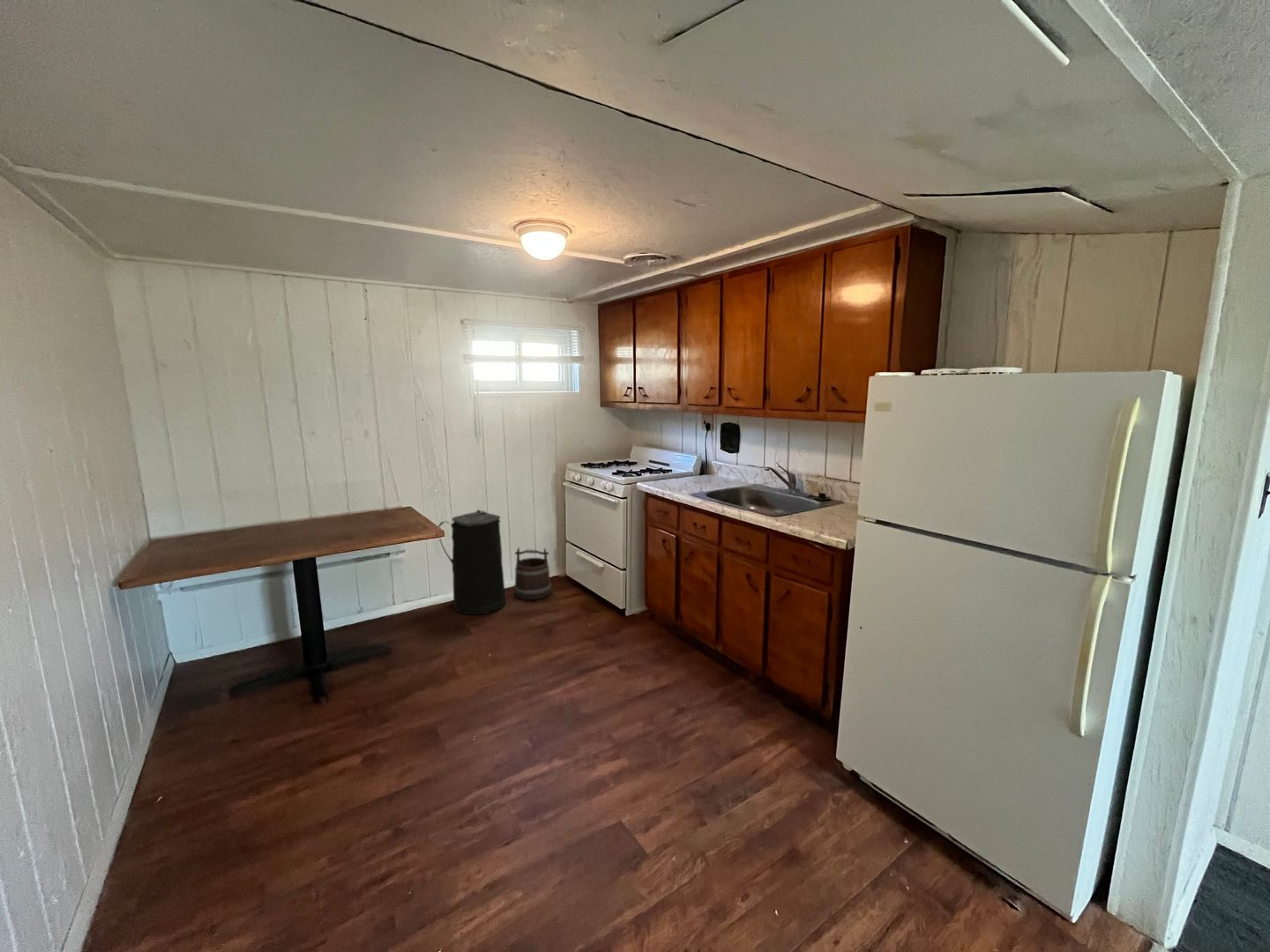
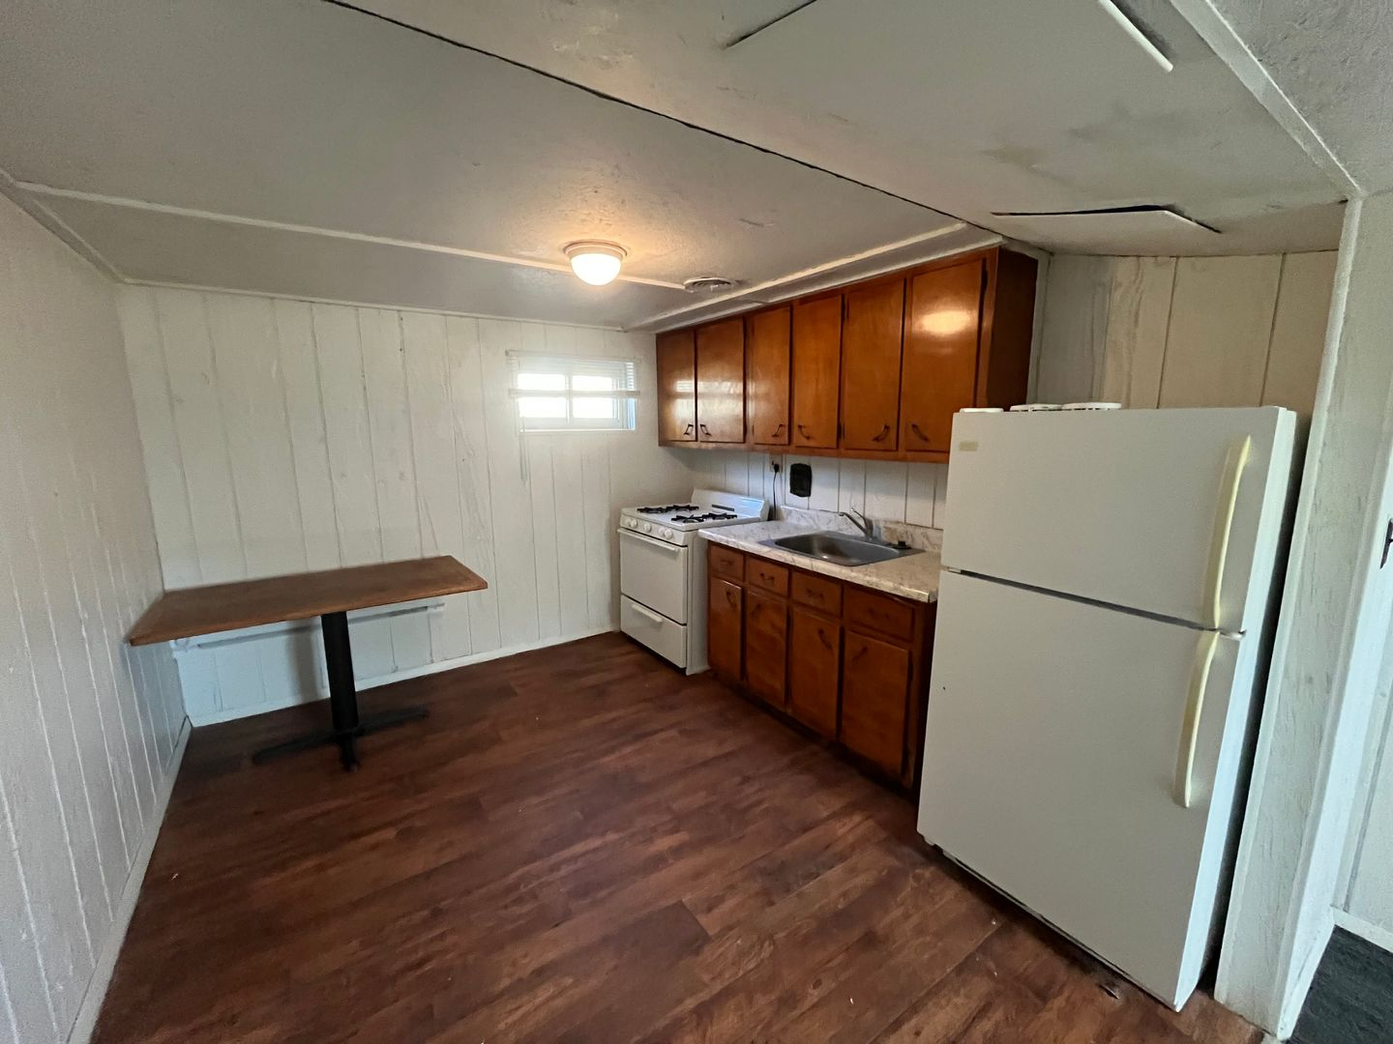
- trash can [437,509,507,616]
- bucket [513,547,552,600]
